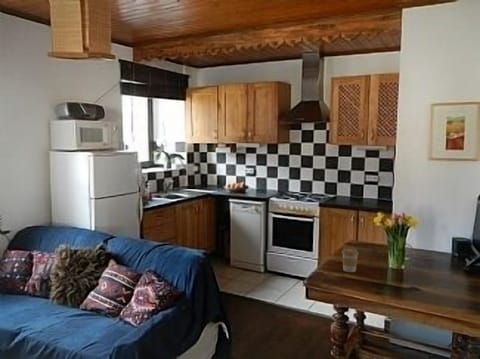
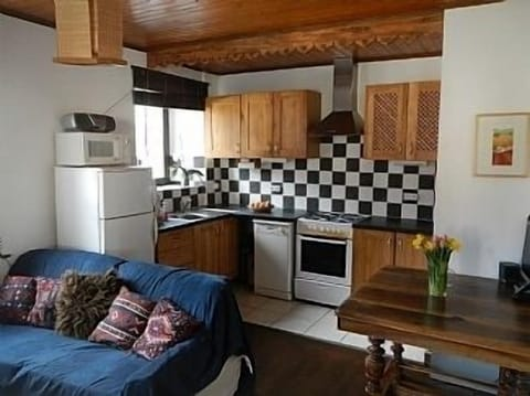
- coffee cup [341,246,359,273]
